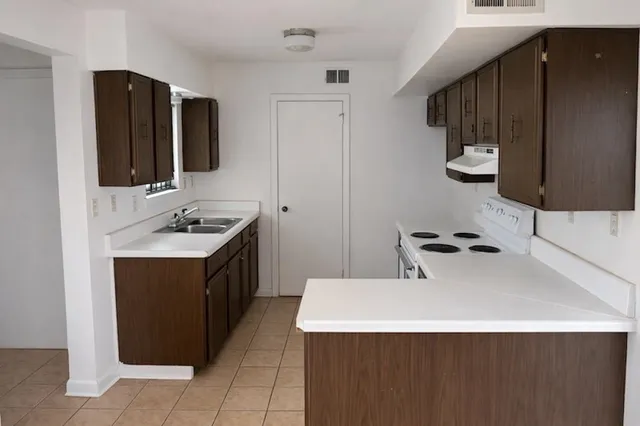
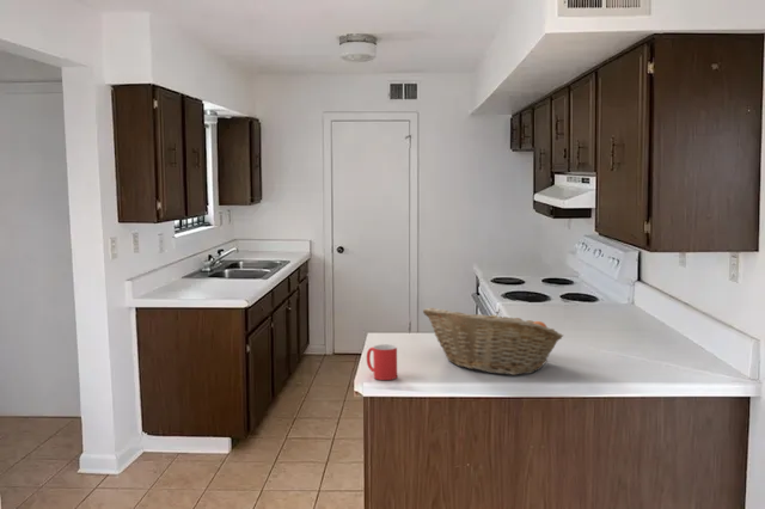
+ fruit basket [422,307,564,376]
+ mug [366,343,398,381]
